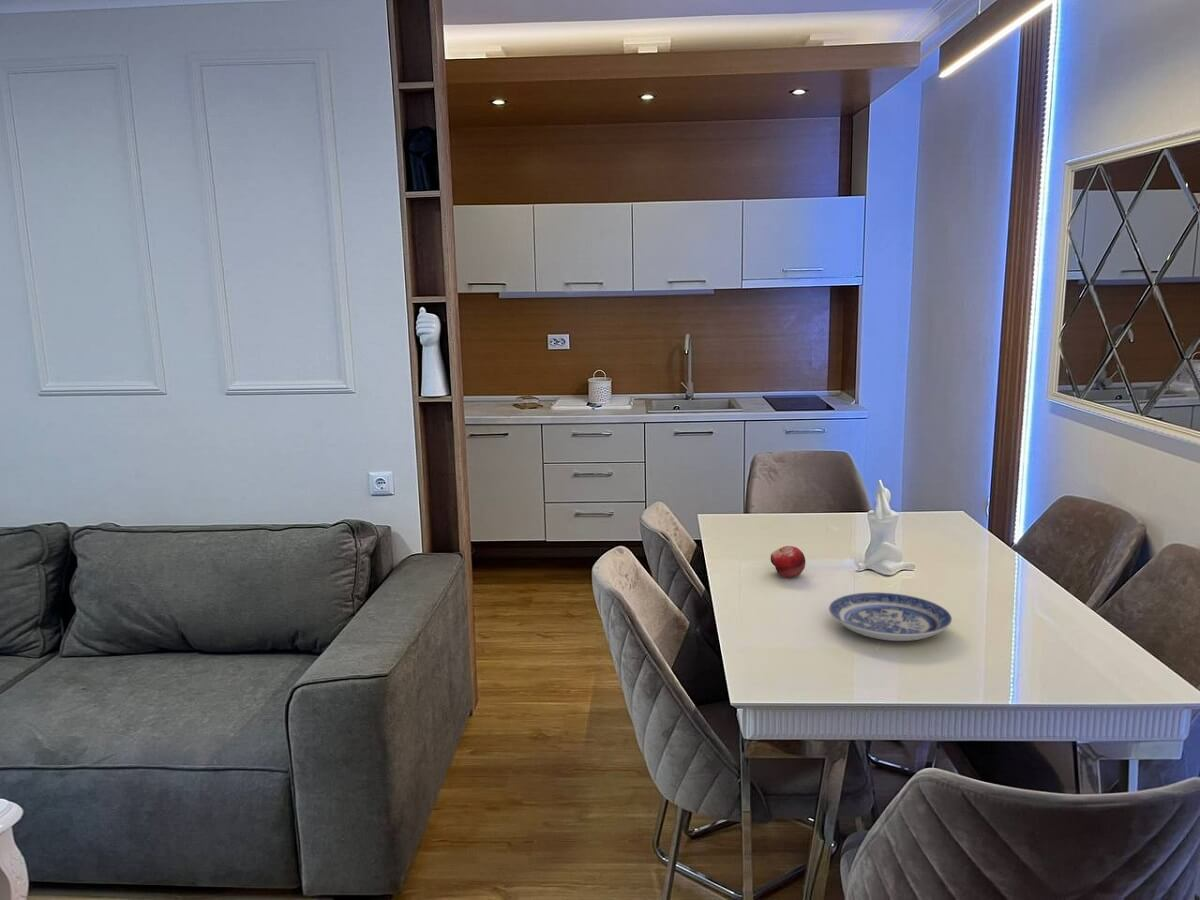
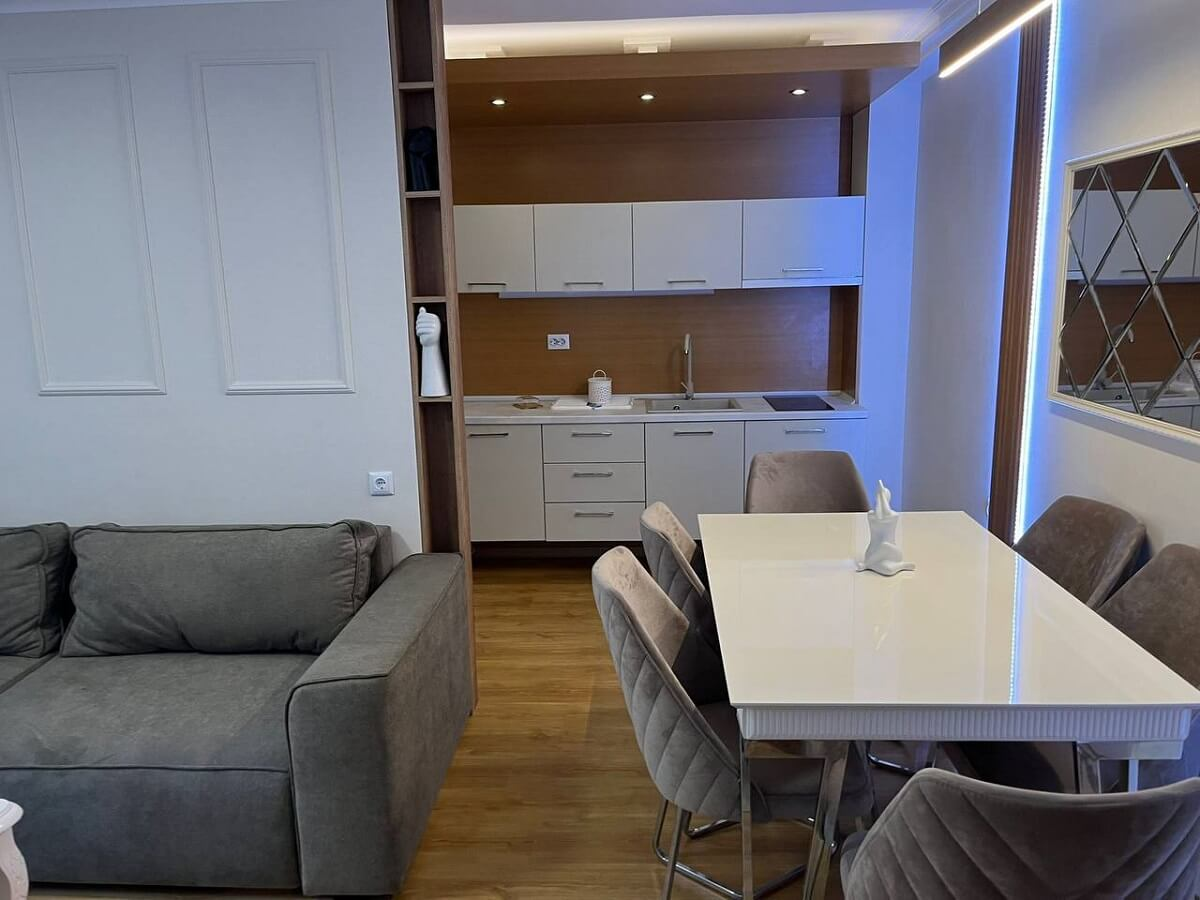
- plate [828,592,953,642]
- fruit [770,545,806,579]
